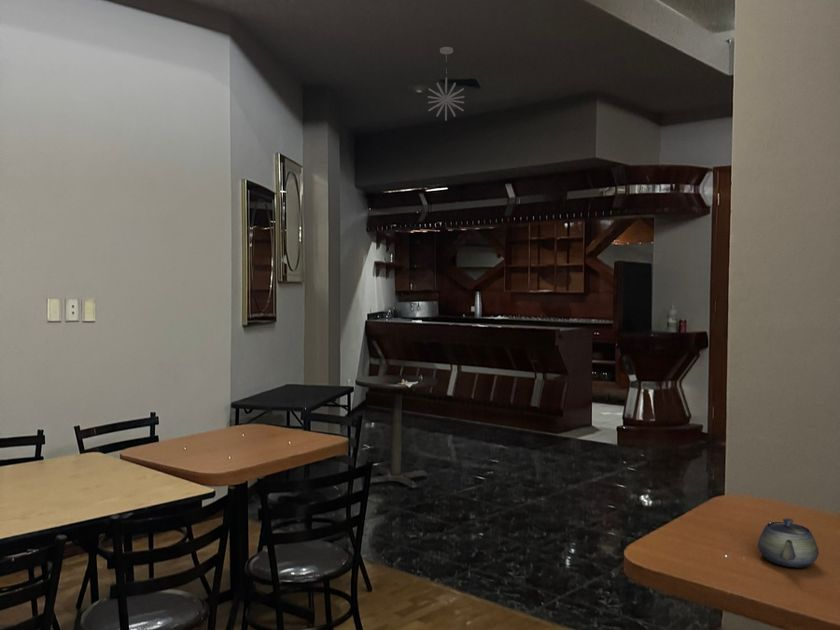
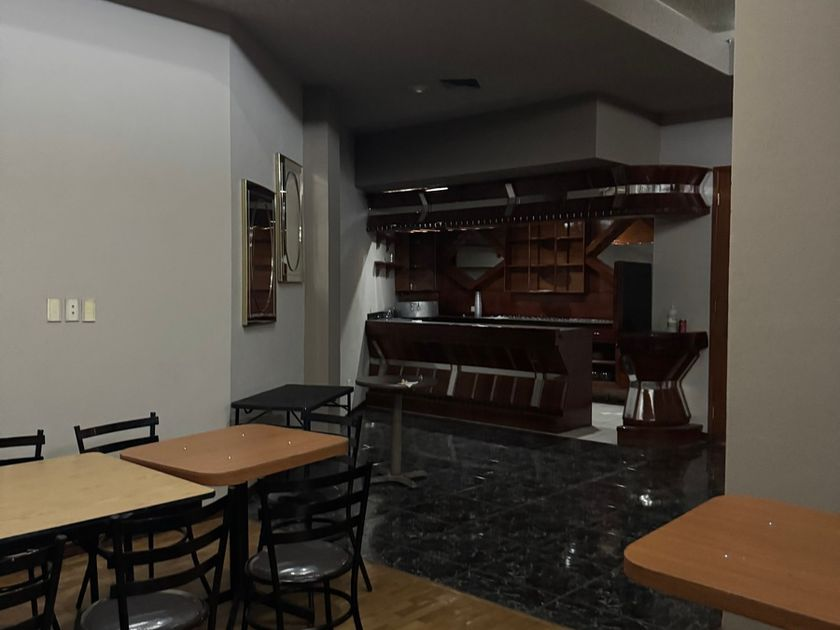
- teapot [757,517,820,569]
- pendant light [427,46,466,122]
